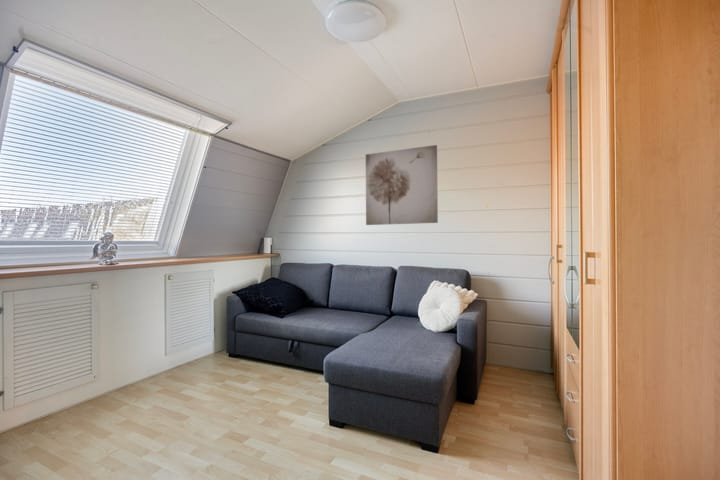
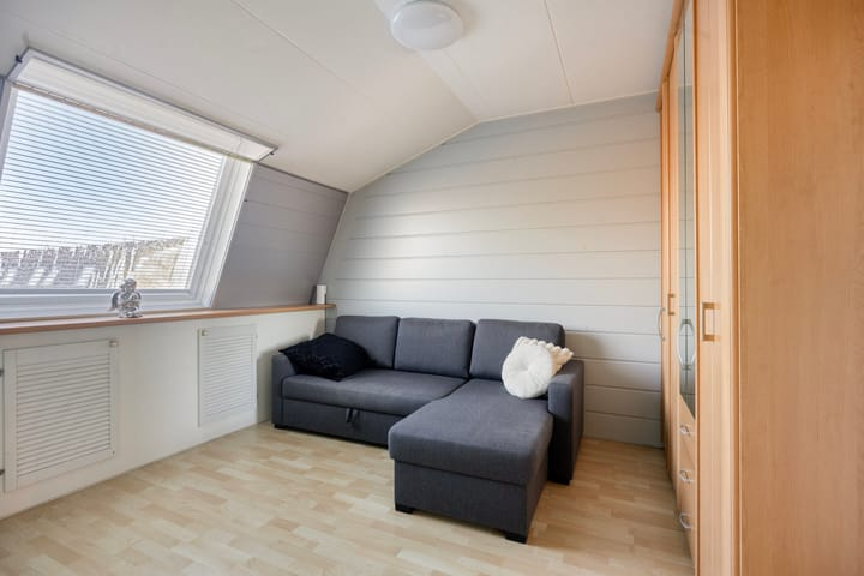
- wall art [365,144,439,226]
